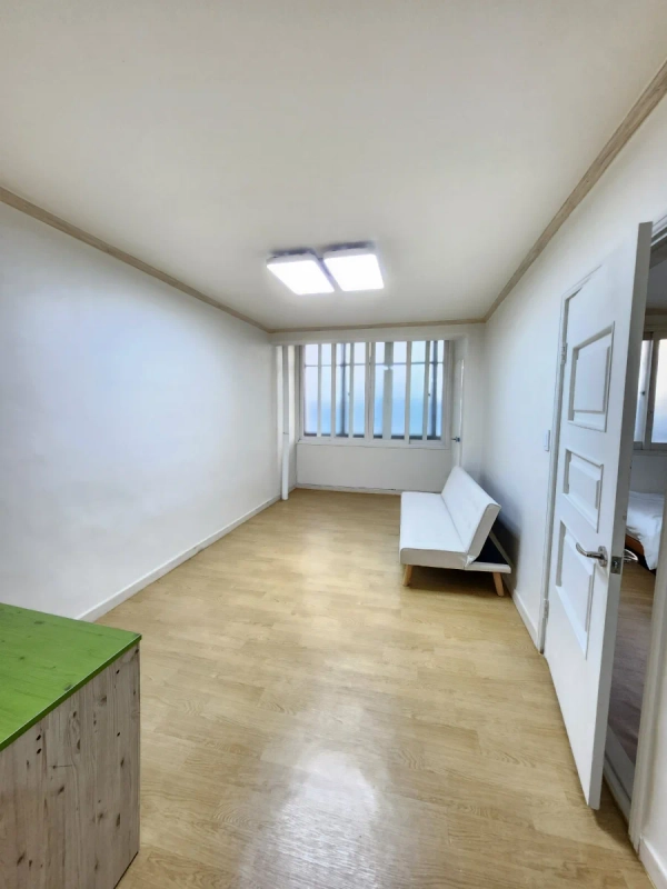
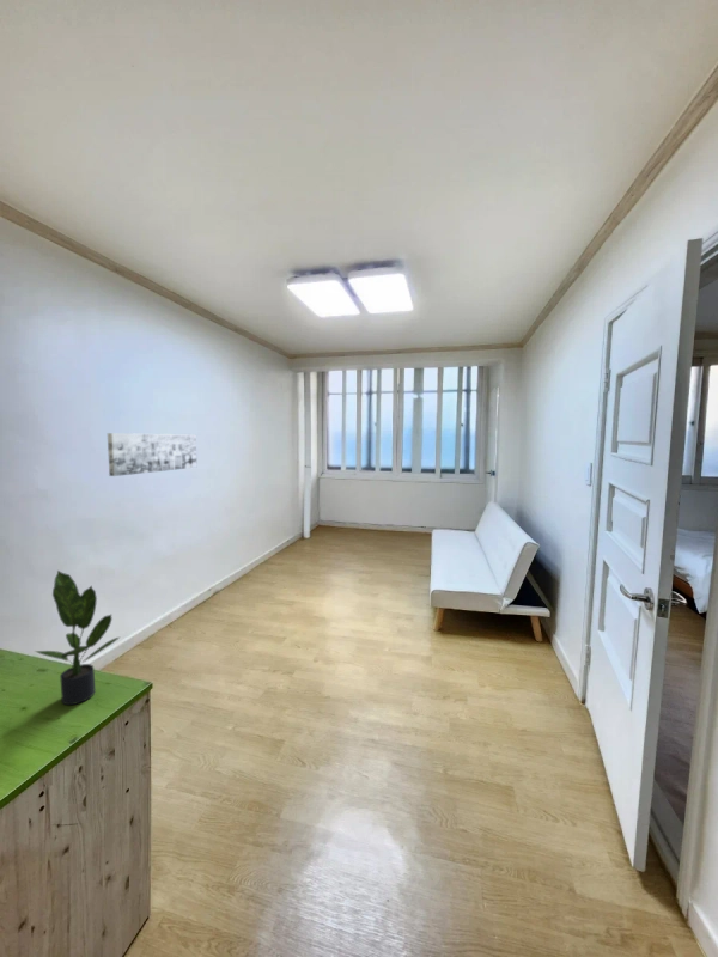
+ potted plant [34,569,121,706]
+ wall art [107,432,197,477]
